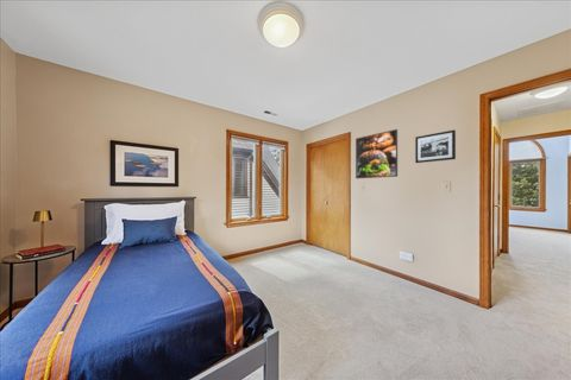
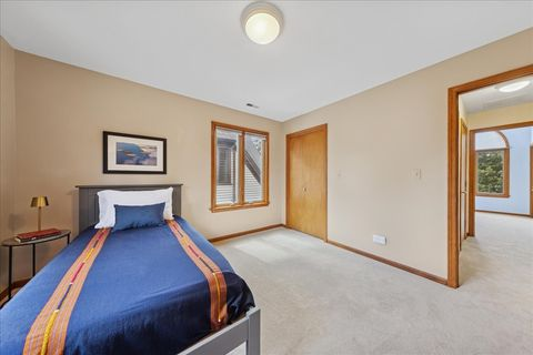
- picture frame [414,129,457,164]
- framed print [354,128,399,179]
